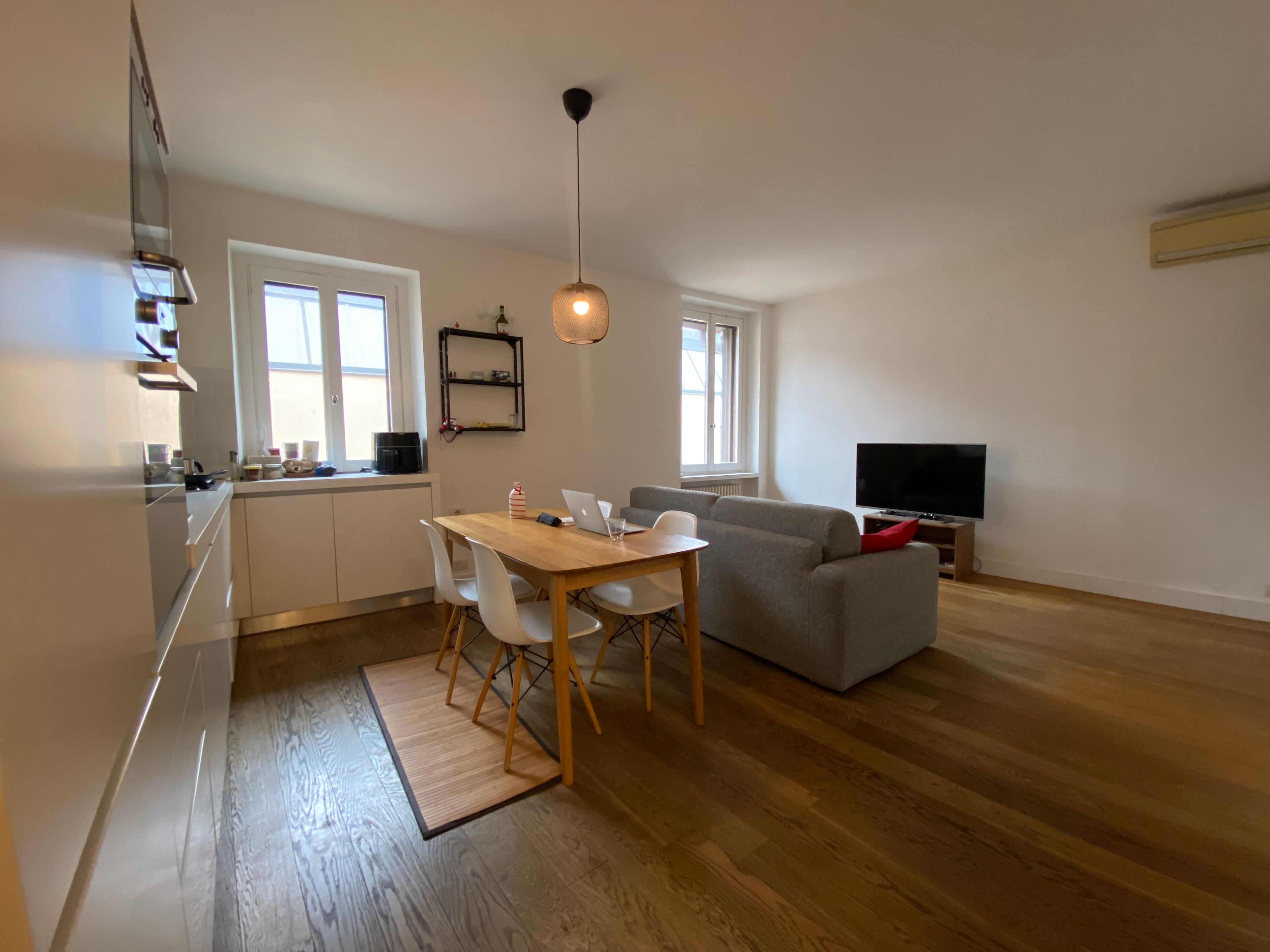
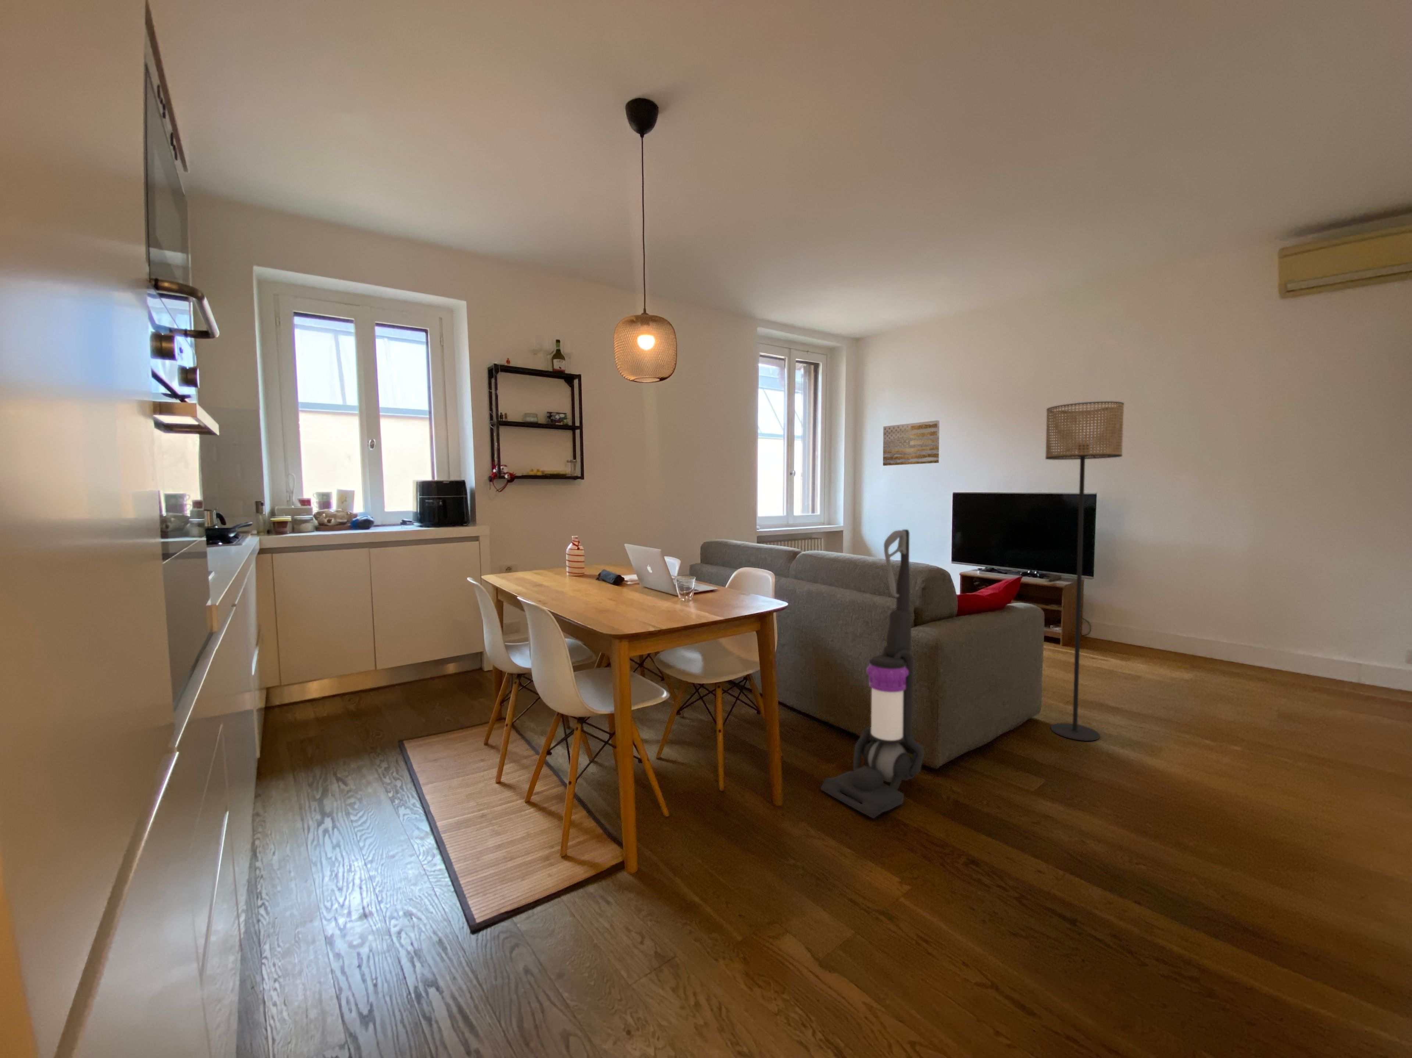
+ vacuum cleaner [821,529,925,819]
+ wall art [883,420,939,466]
+ floor lamp [1045,401,1124,741]
